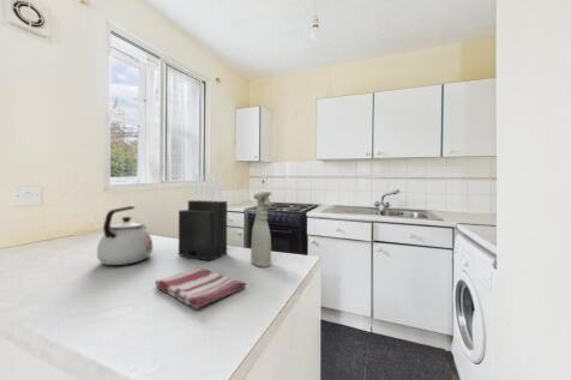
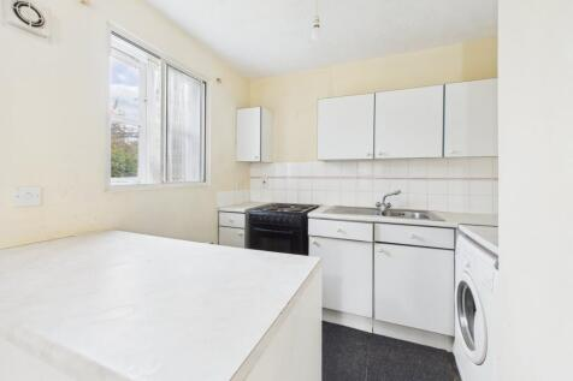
- spray bottle [250,191,272,269]
- kettle [96,205,154,266]
- knife block [178,173,228,263]
- dish towel [154,267,247,310]
